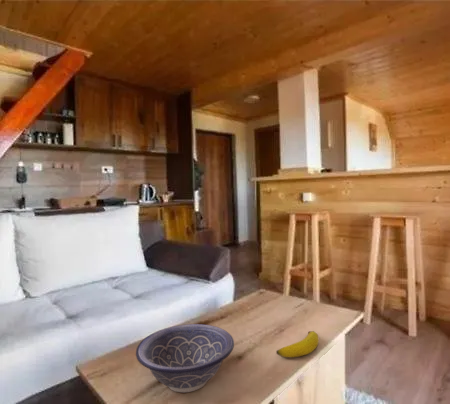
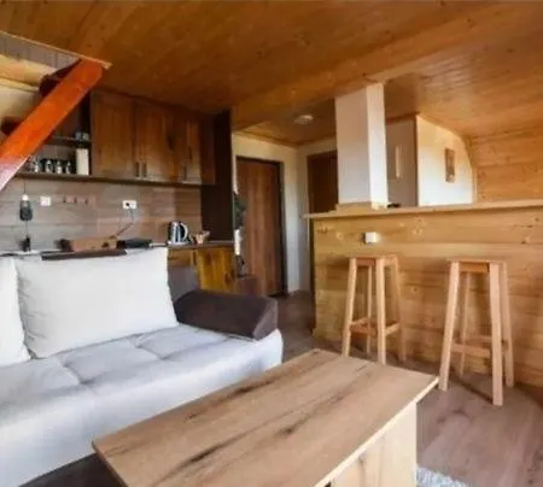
- decorative bowl [135,323,235,393]
- banana [275,330,320,358]
